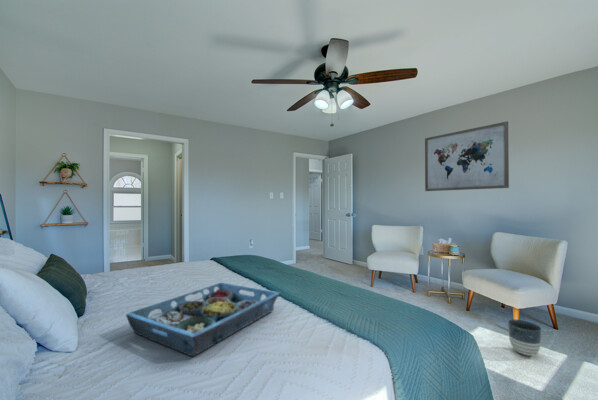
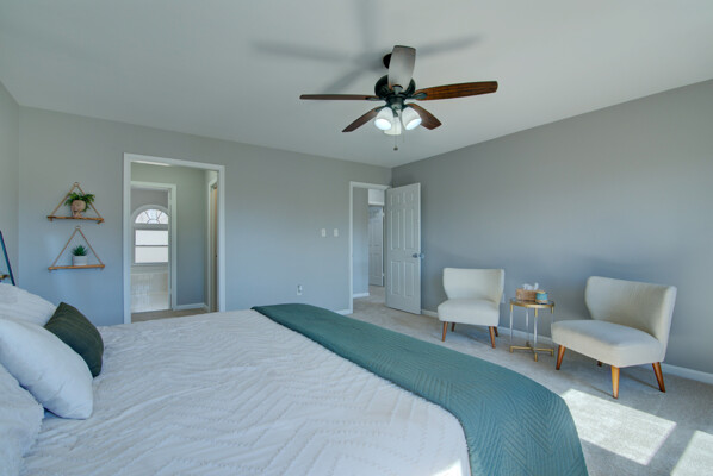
- wall art [424,120,510,192]
- serving tray [125,281,281,358]
- planter [507,319,542,357]
